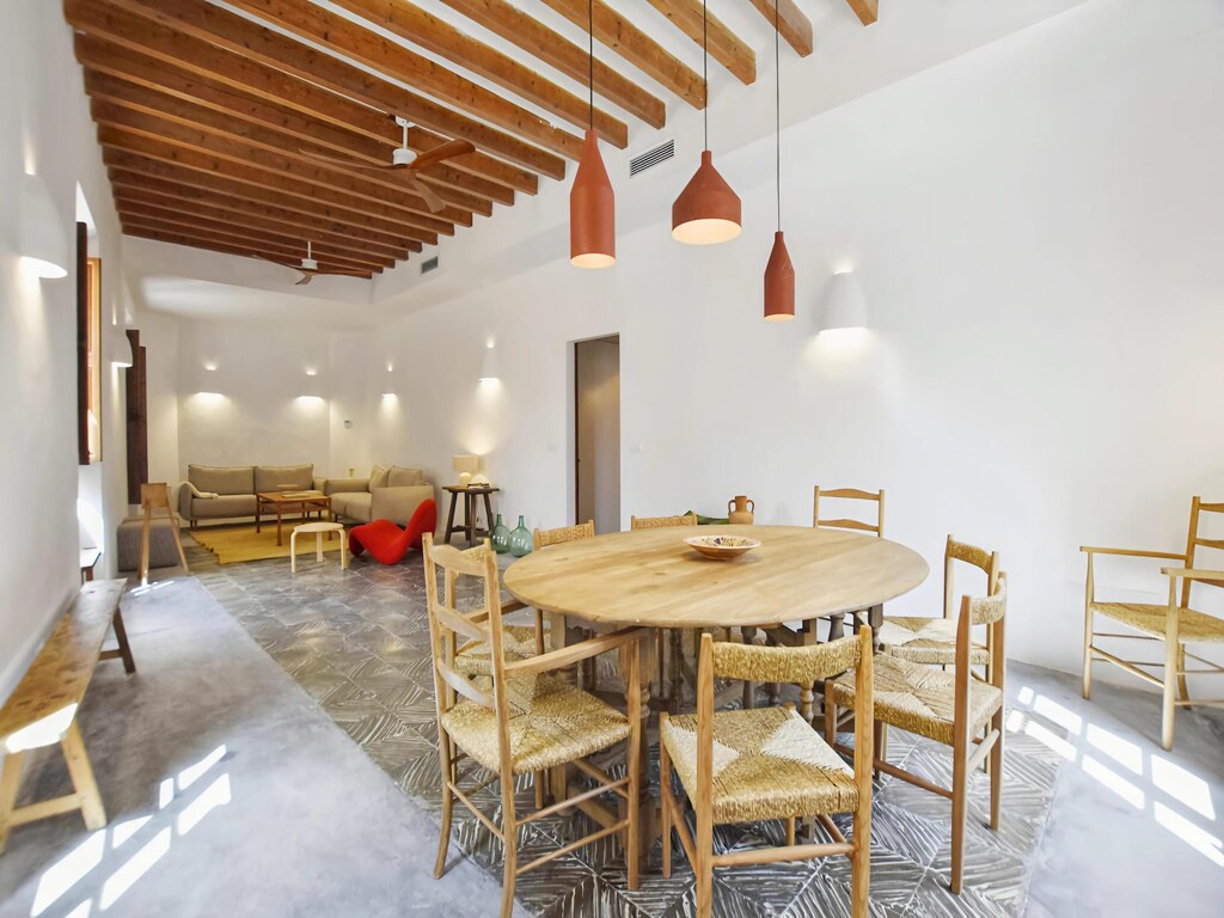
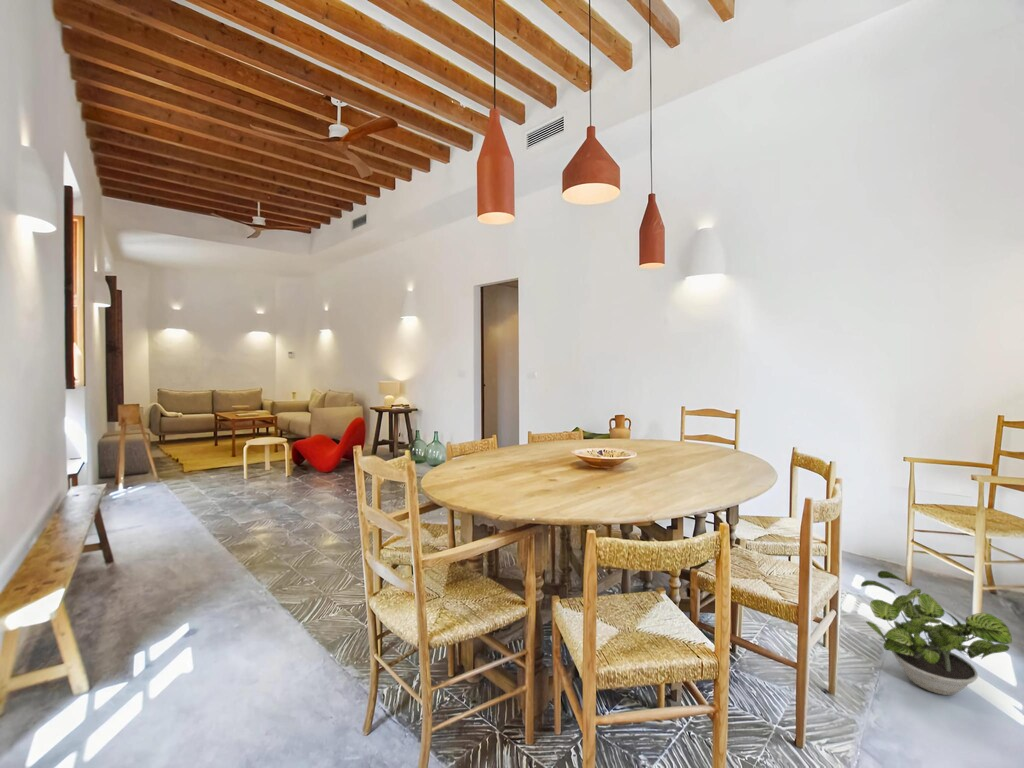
+ potted plant [860,570,1013,696]
